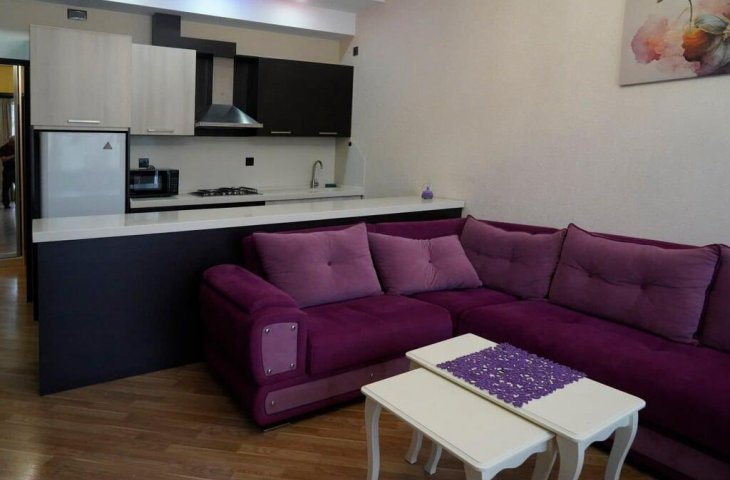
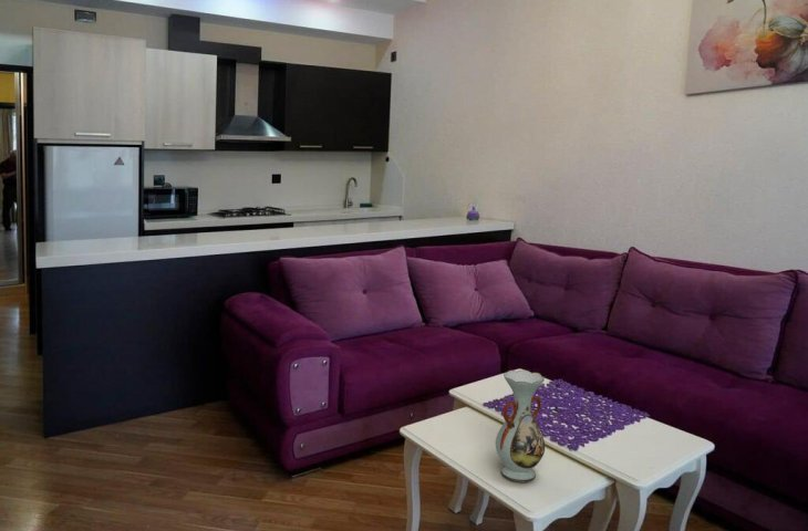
+ vase [495,369,546,483]
